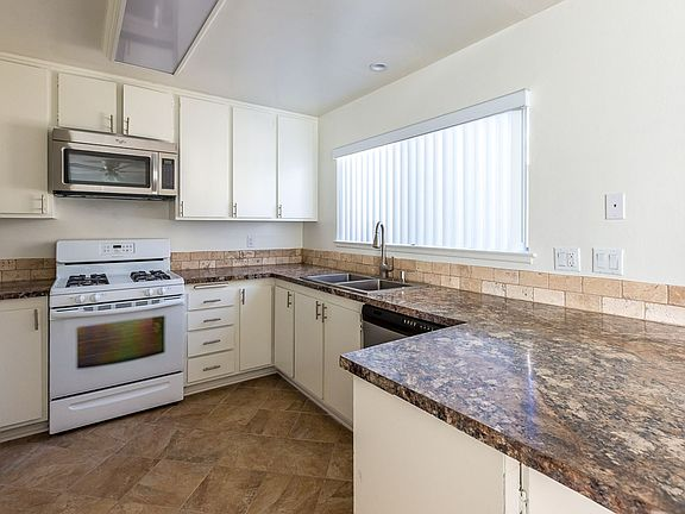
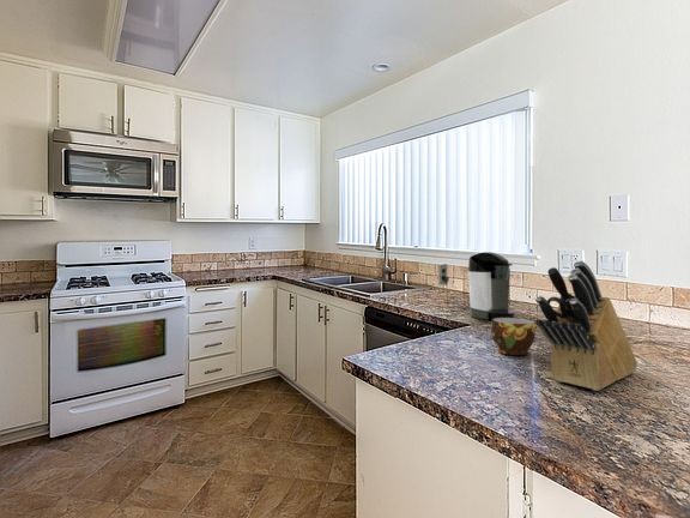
+ knife block [534,259,638,392]
+ coffee maker [437,251,516,321]
+ cup [490,317,537,356]
